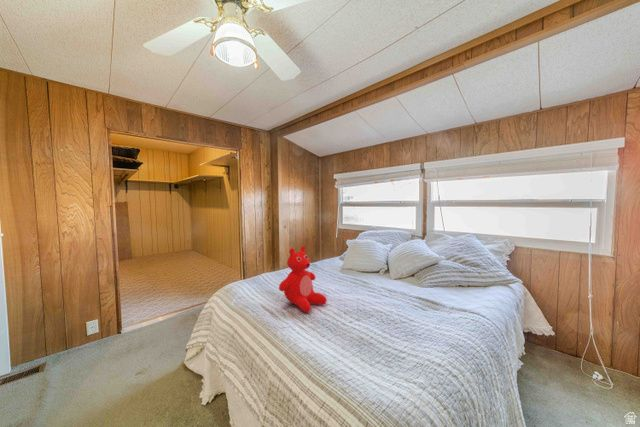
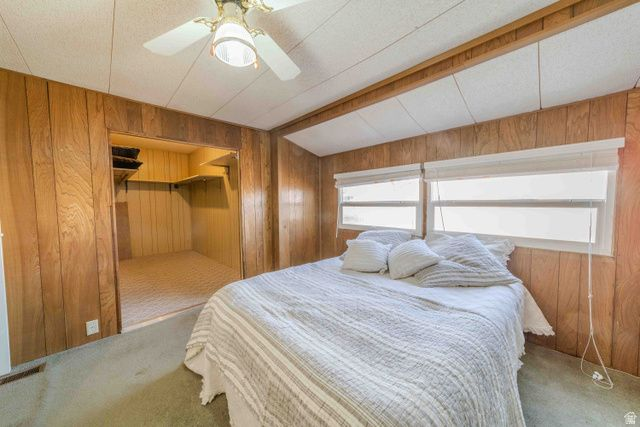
- teddy bear [278,245,328,313]
